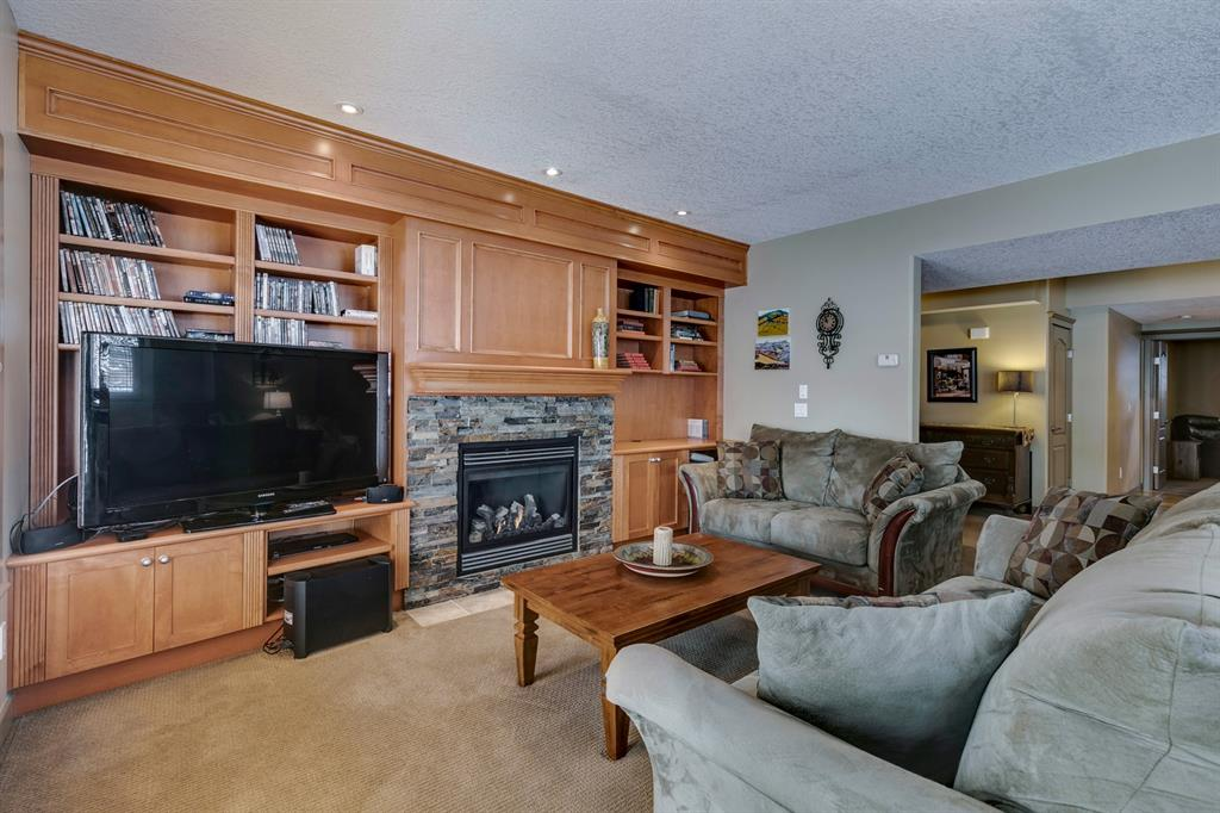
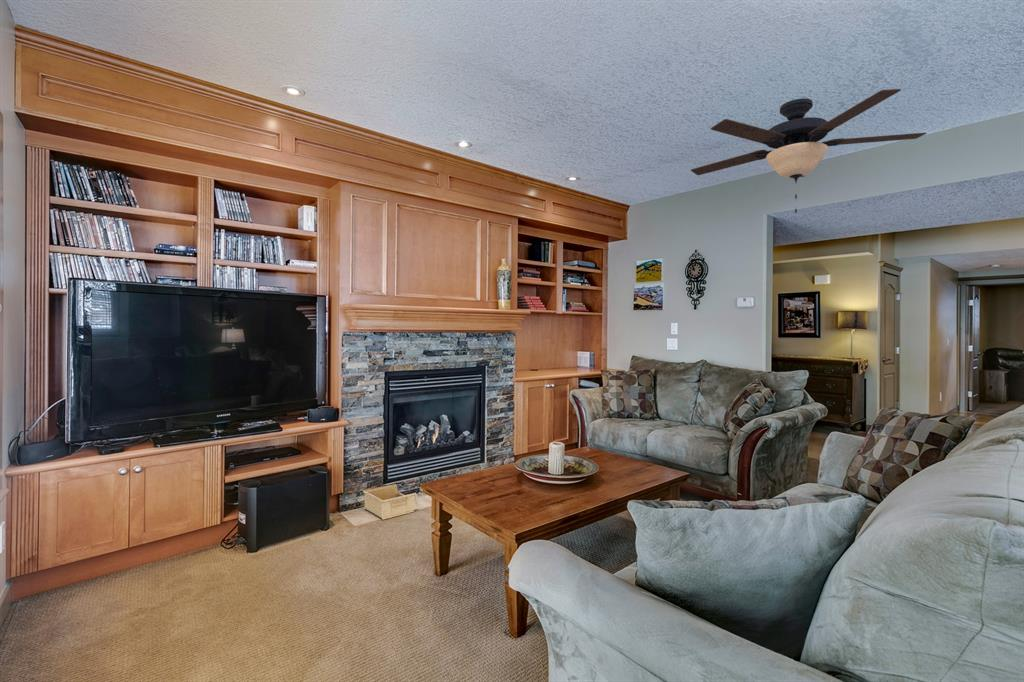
+ ceiling fan [690,88,927,214]
+ storage bin [362,483,419,521]
